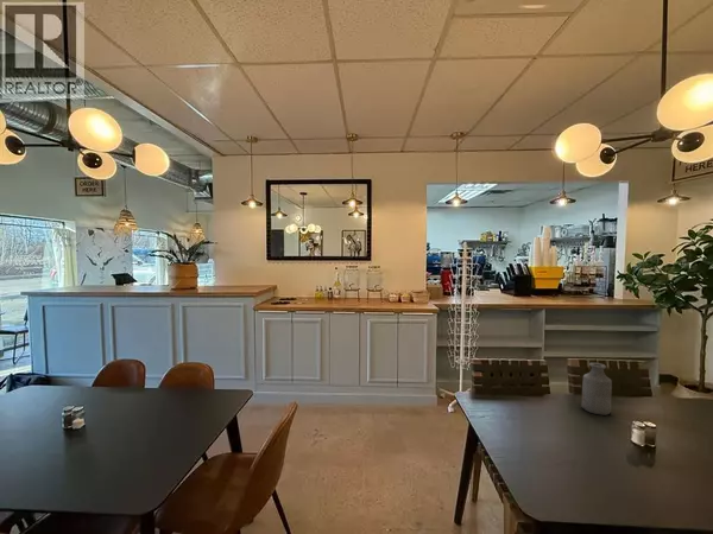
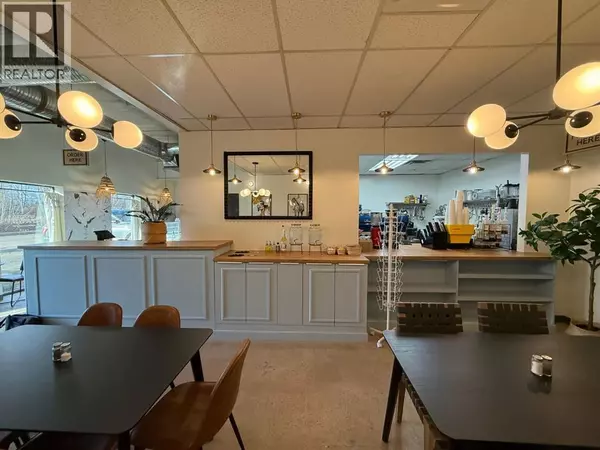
- bottle [580,362,613,417]
